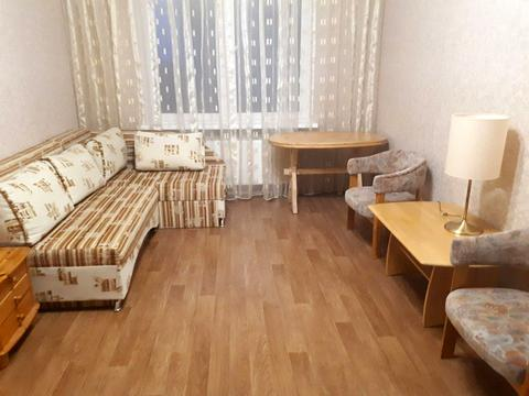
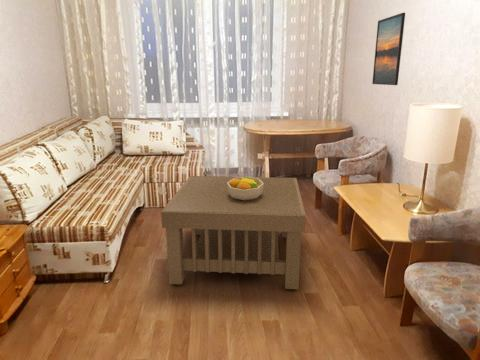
+ fruit bowl [227,176,264,201]
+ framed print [371,12,406,86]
+ coffee table [160,175,307,290]
